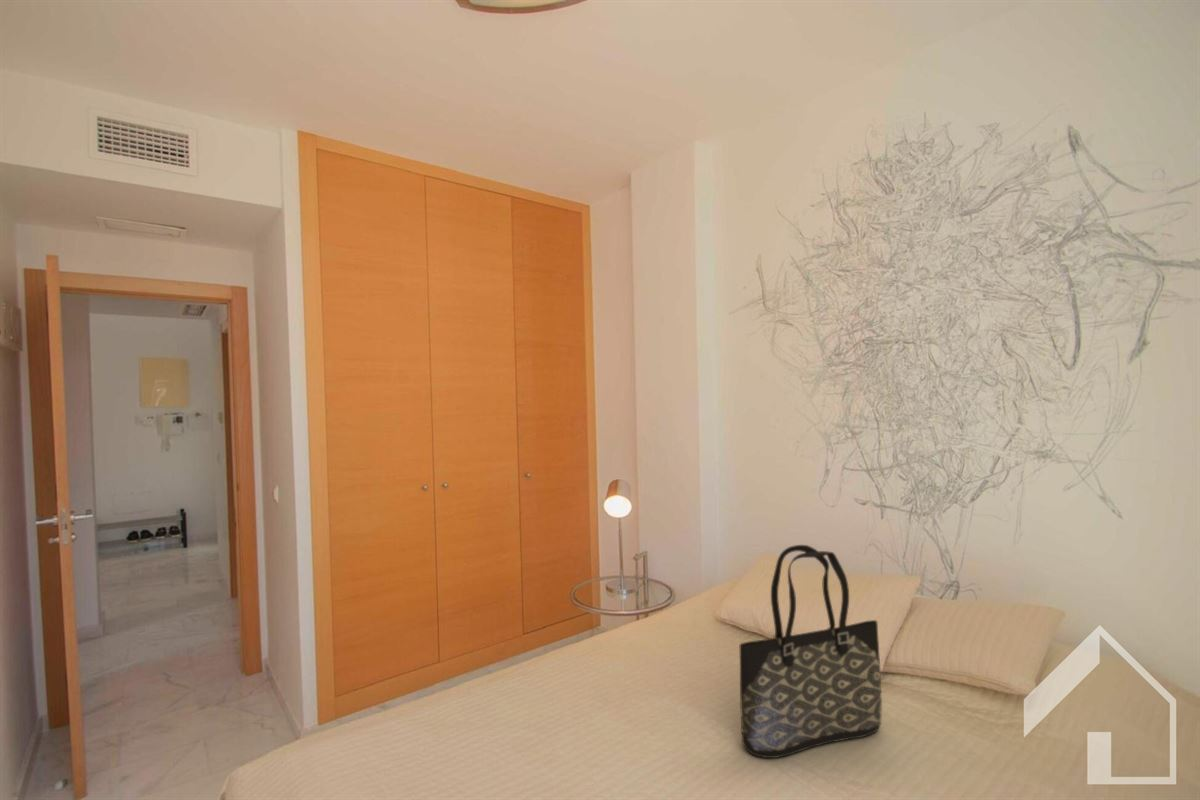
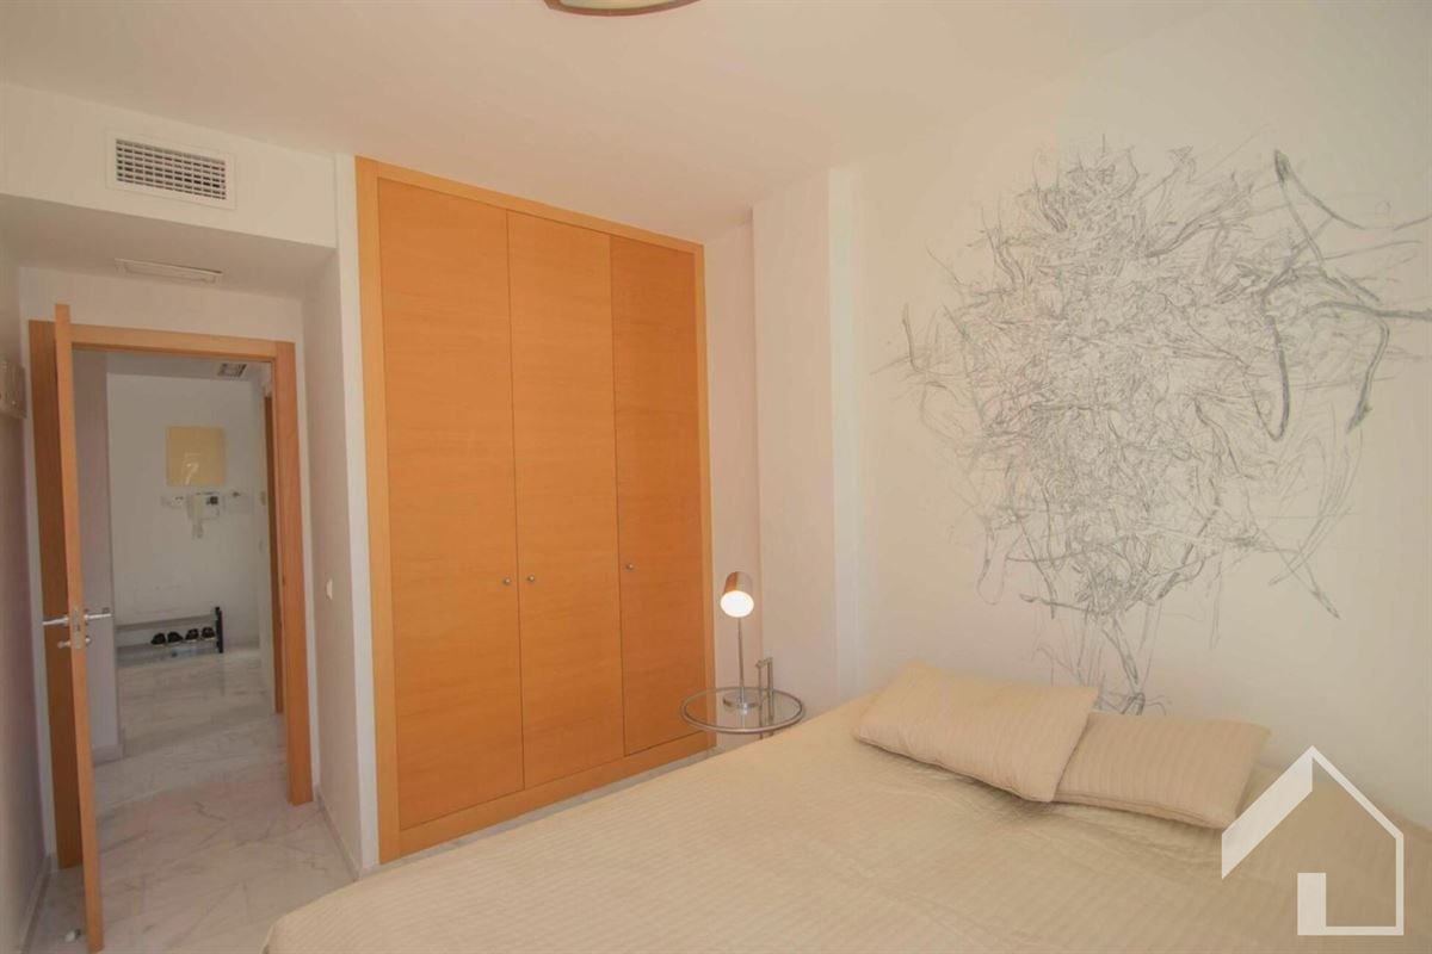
- tote bag [739,544,883,759]
